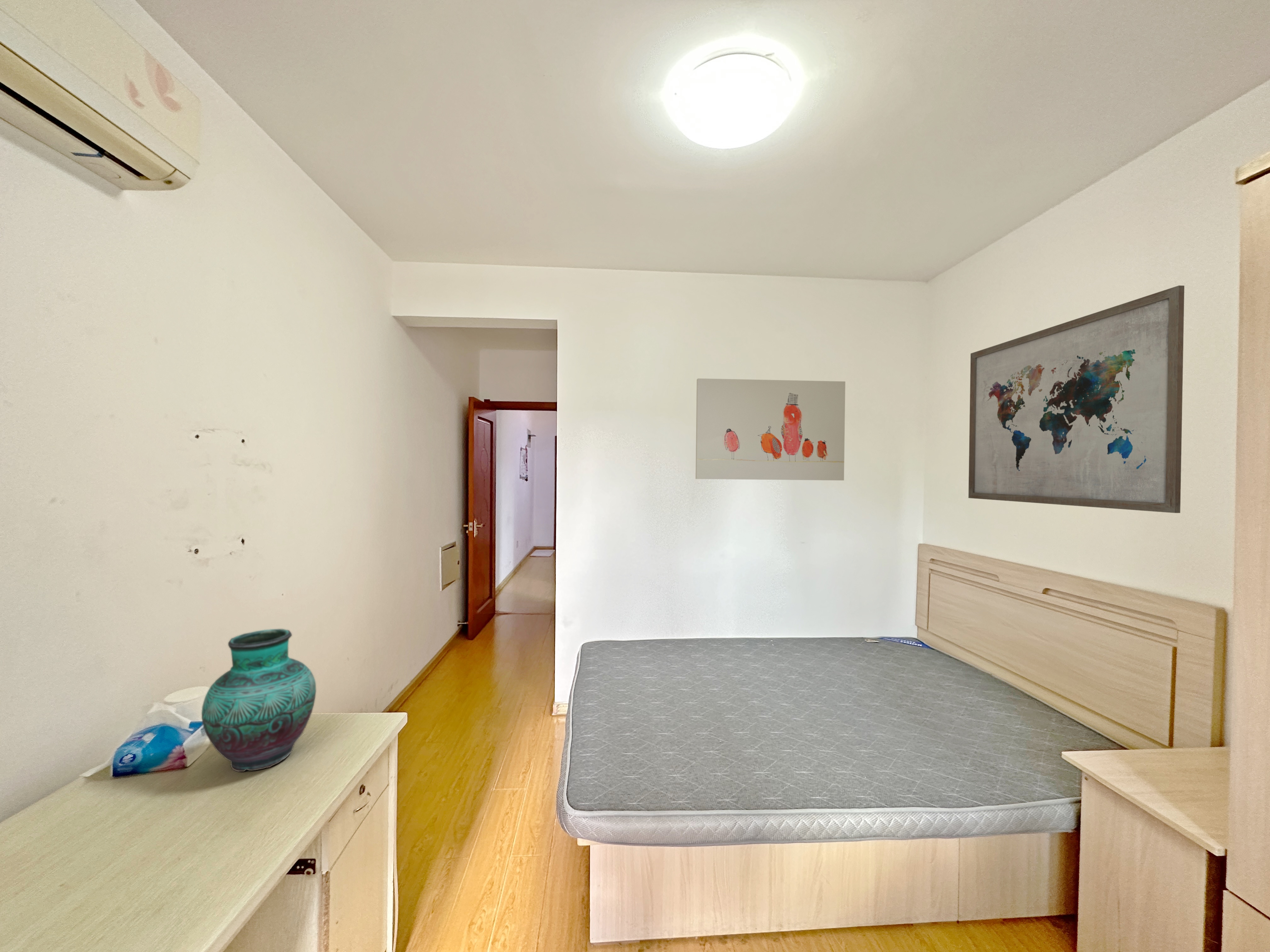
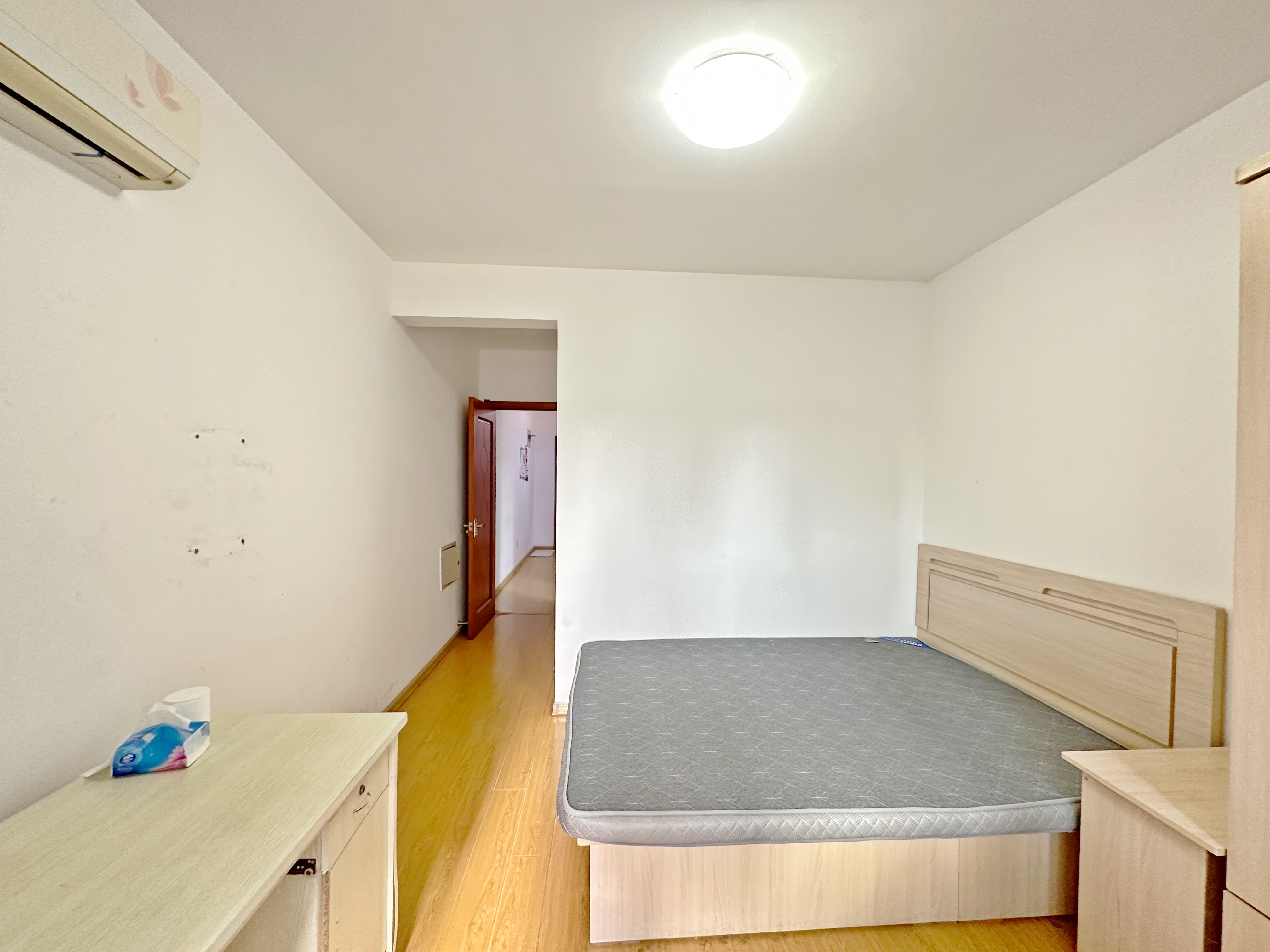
- wall art [695,378,846,481]
- vase [201,628,317,772]
- wall art [968,285,1185,513]
